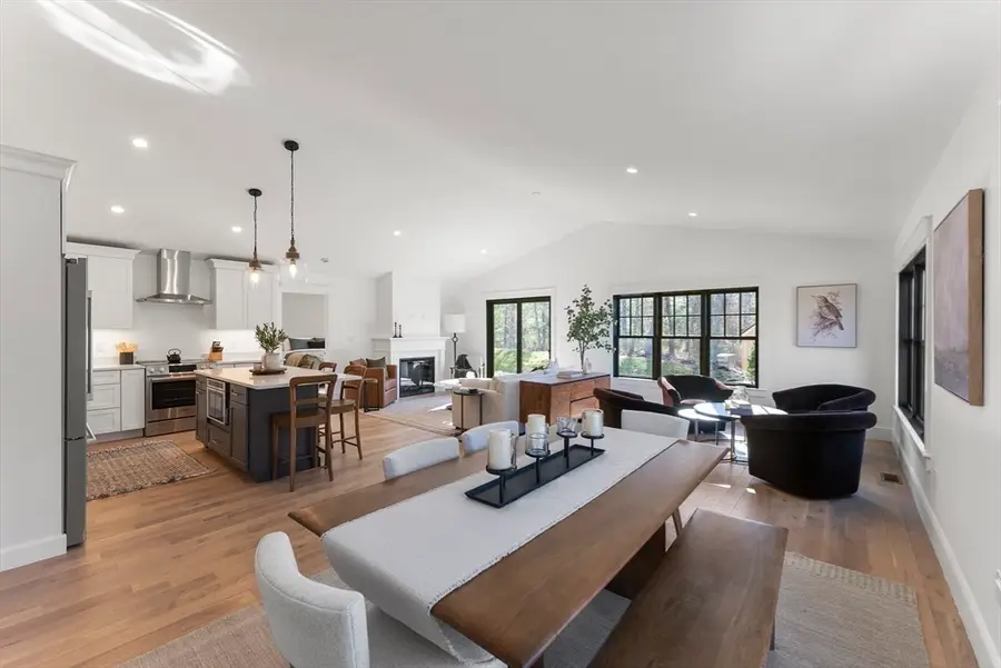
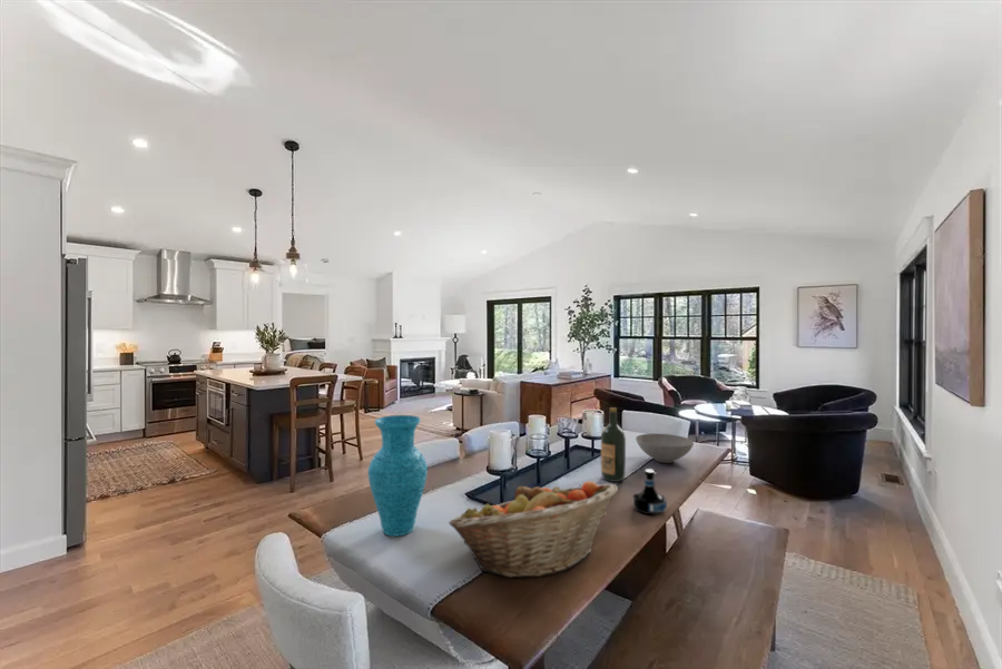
+ bowl [635,433,695,464]
+ tequila bottle [632,468,668,515]
+ fruit basket [448,480,619,579]
+ wine bottle [600,406,627,483]
+ vase [366,414,429,538]
